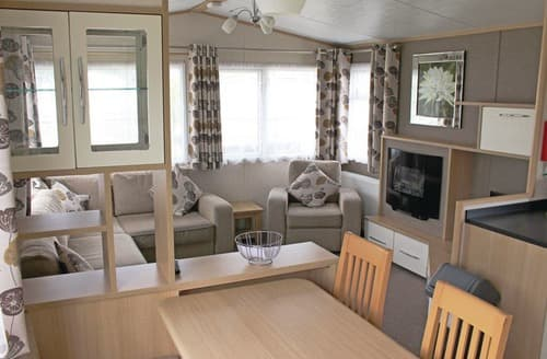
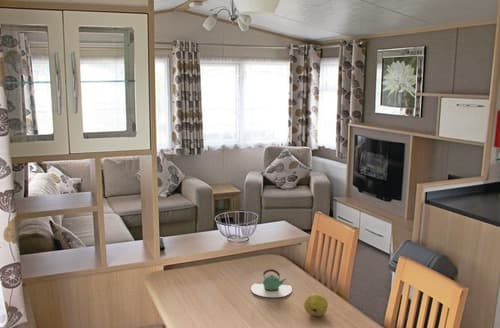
+ fruit [303,293,329,317]
+ teapot [250,268,293,298]
